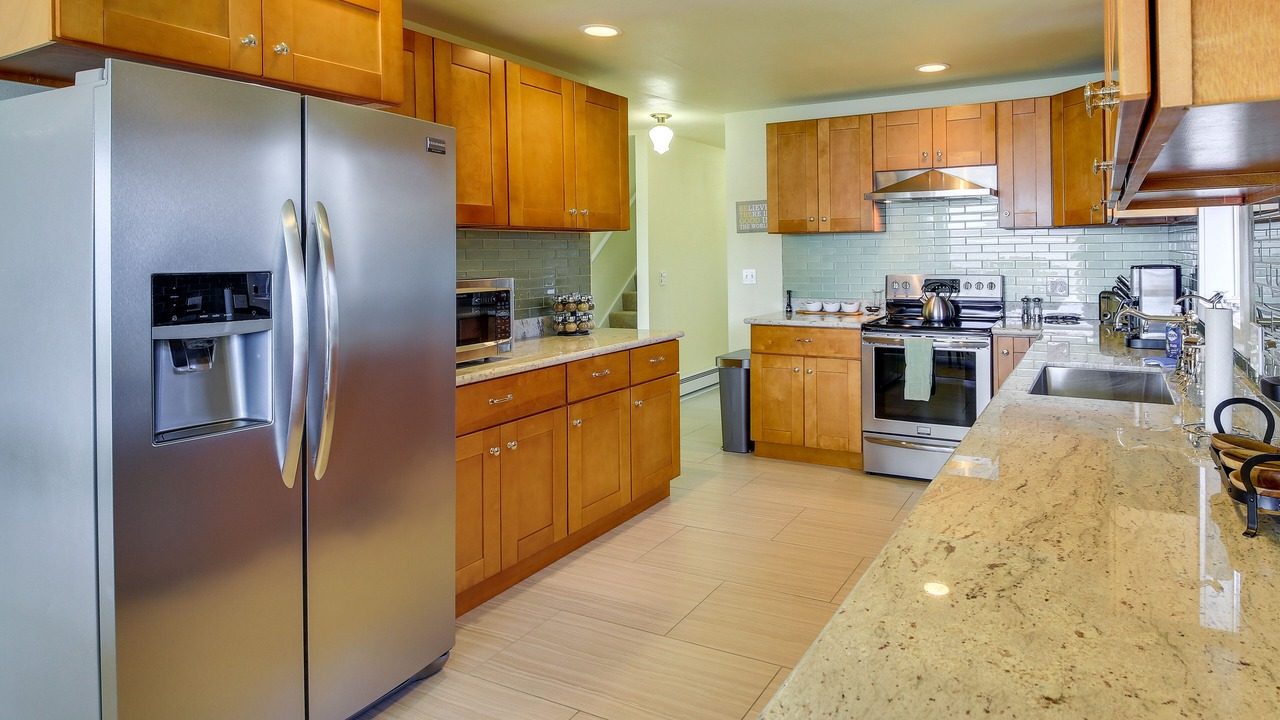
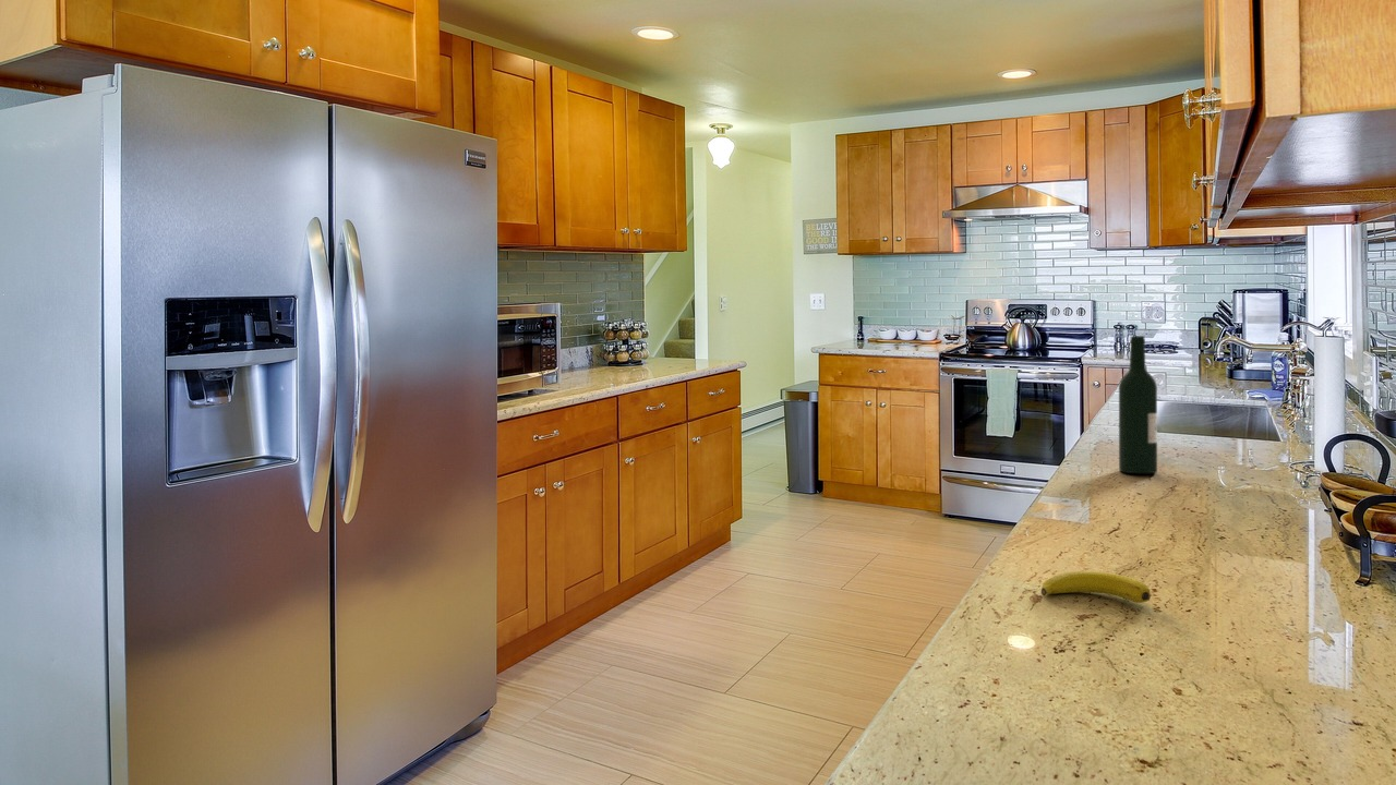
+ banana [1040,570,1152,604]
+ wine bottle [1118,335,1158,474]
